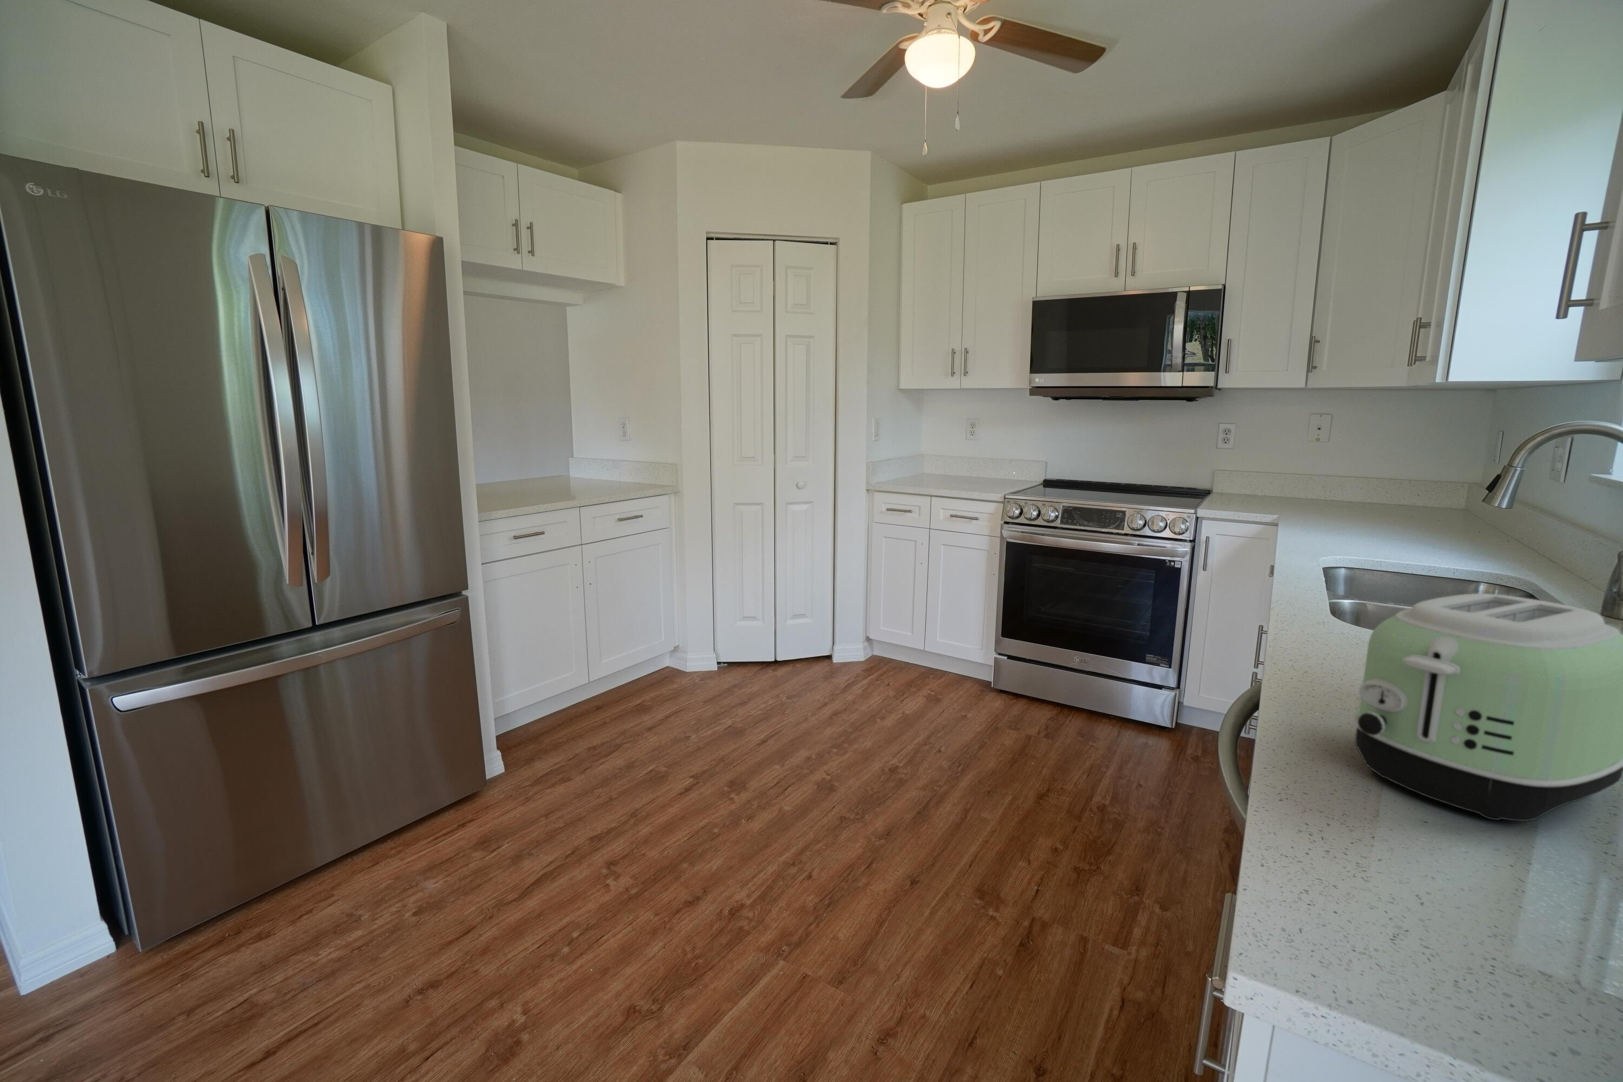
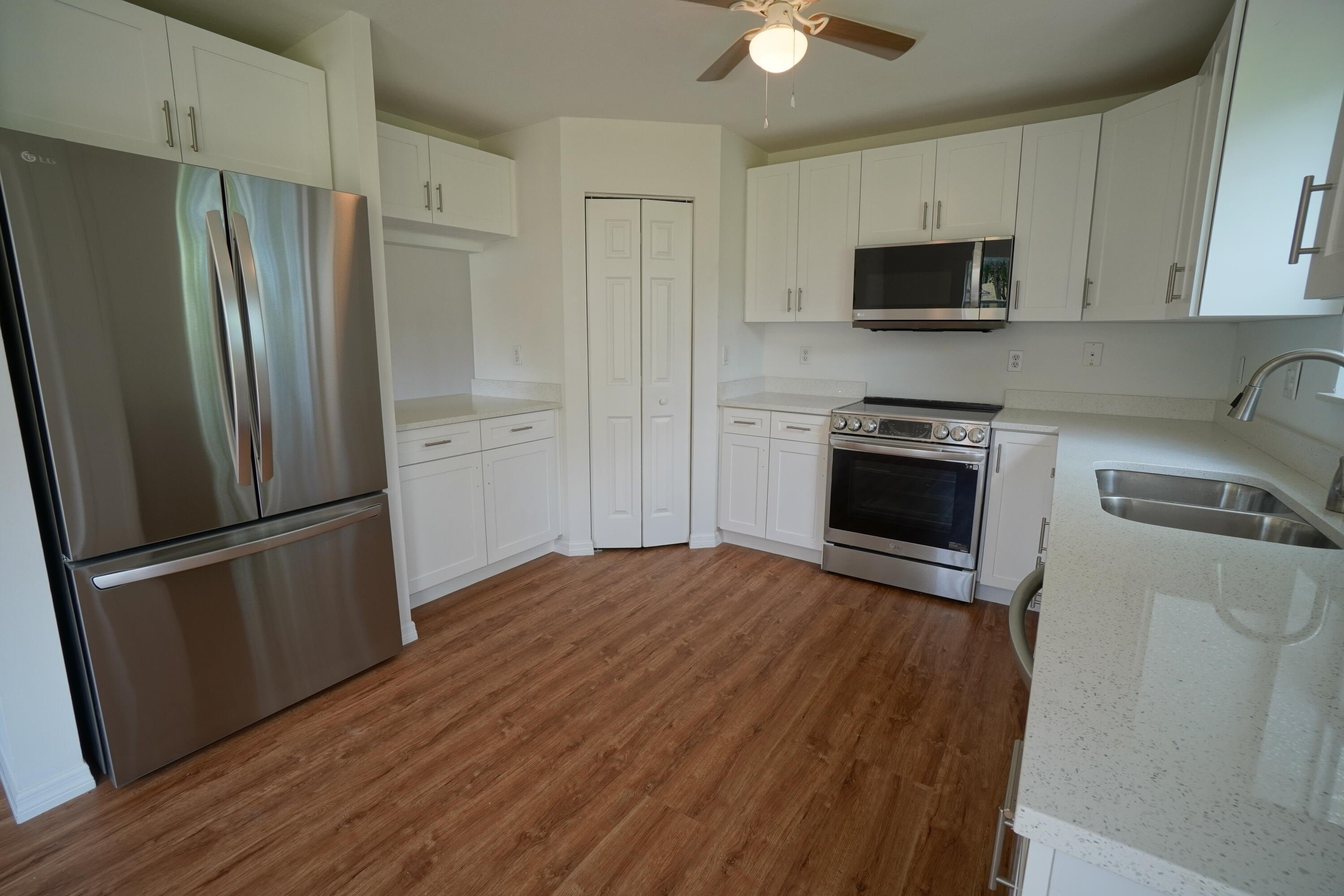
- toaster [1352,593,1623,822]
